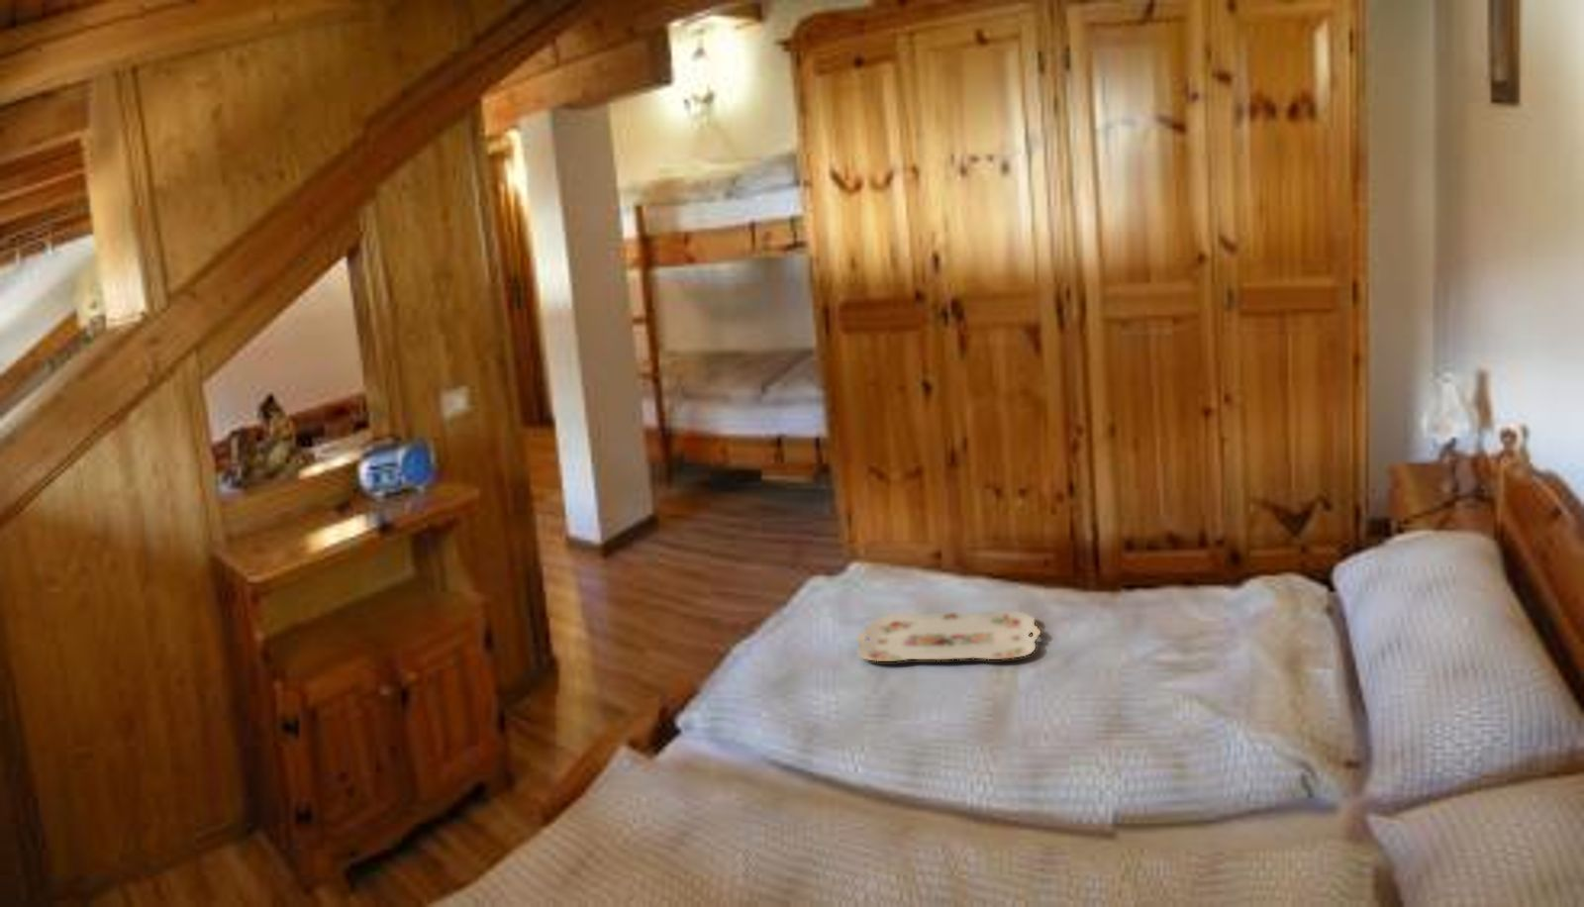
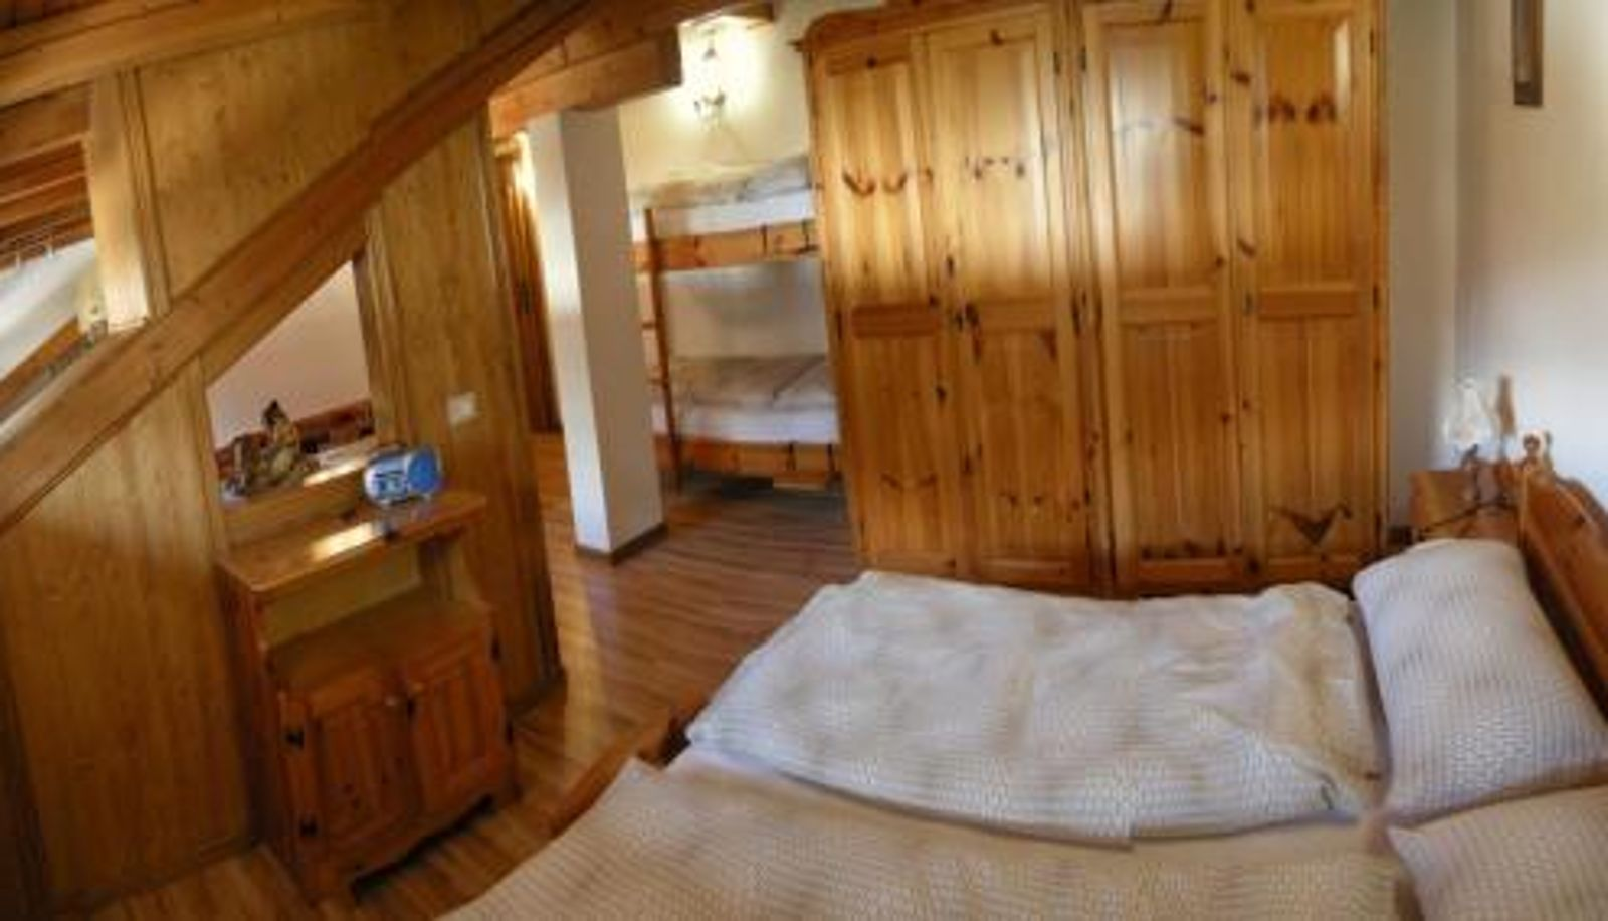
- serving tray [856,609,1041,662]
